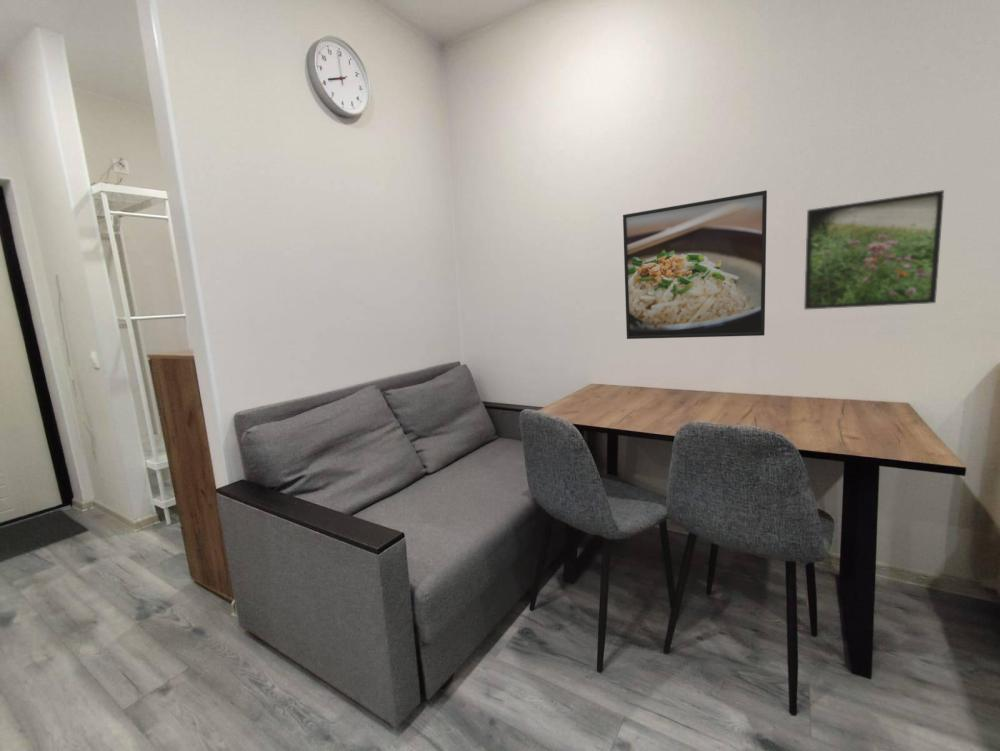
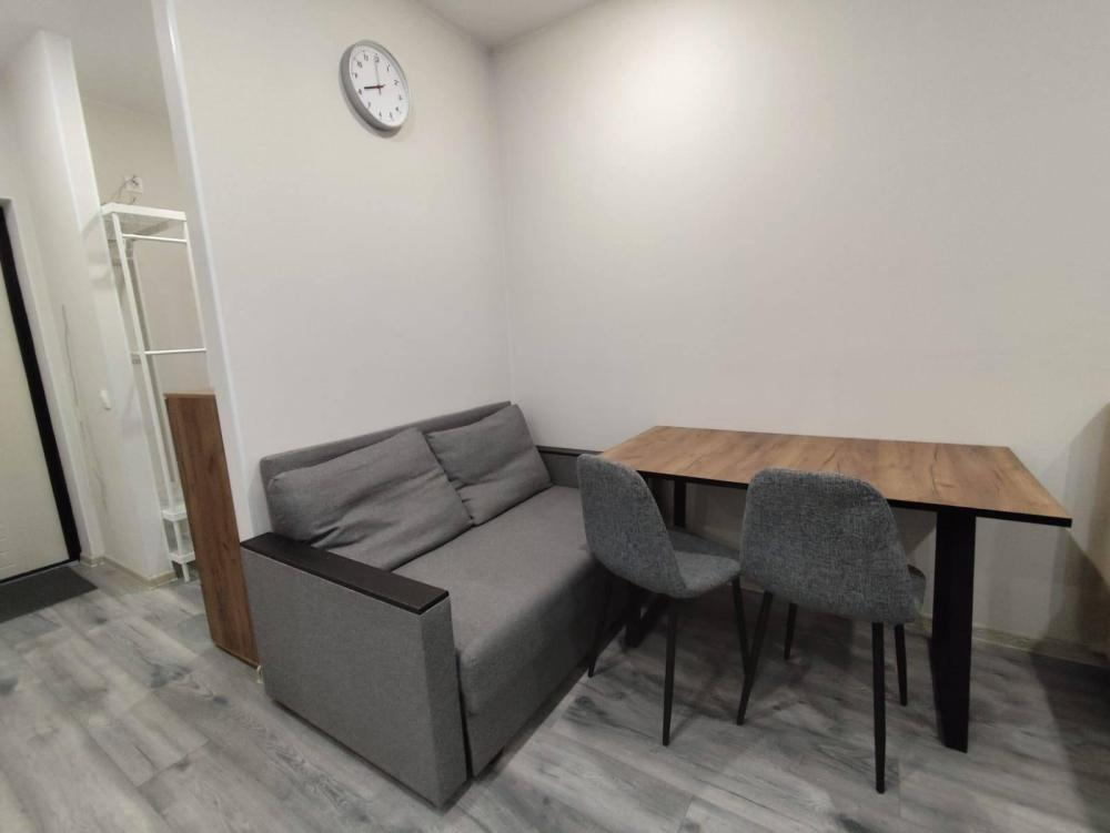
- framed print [803,189,945,311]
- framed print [622,189,768,340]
